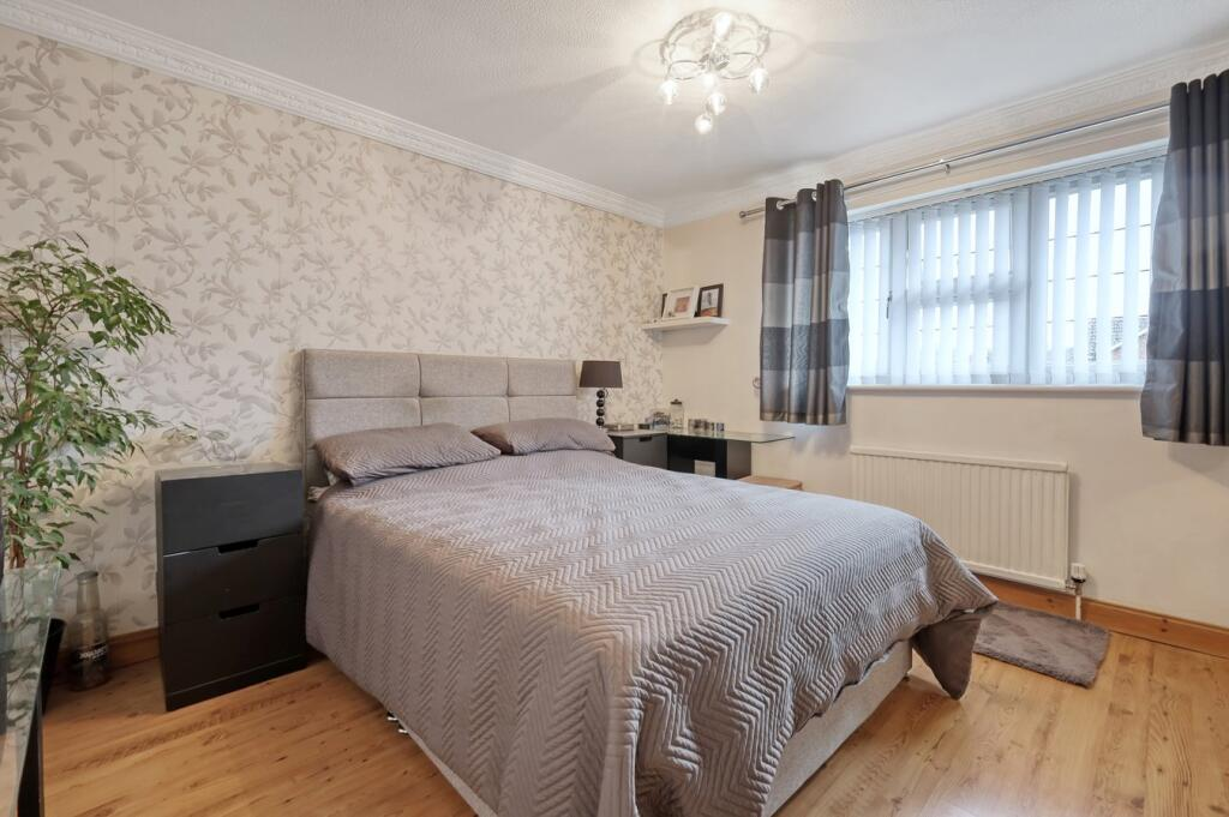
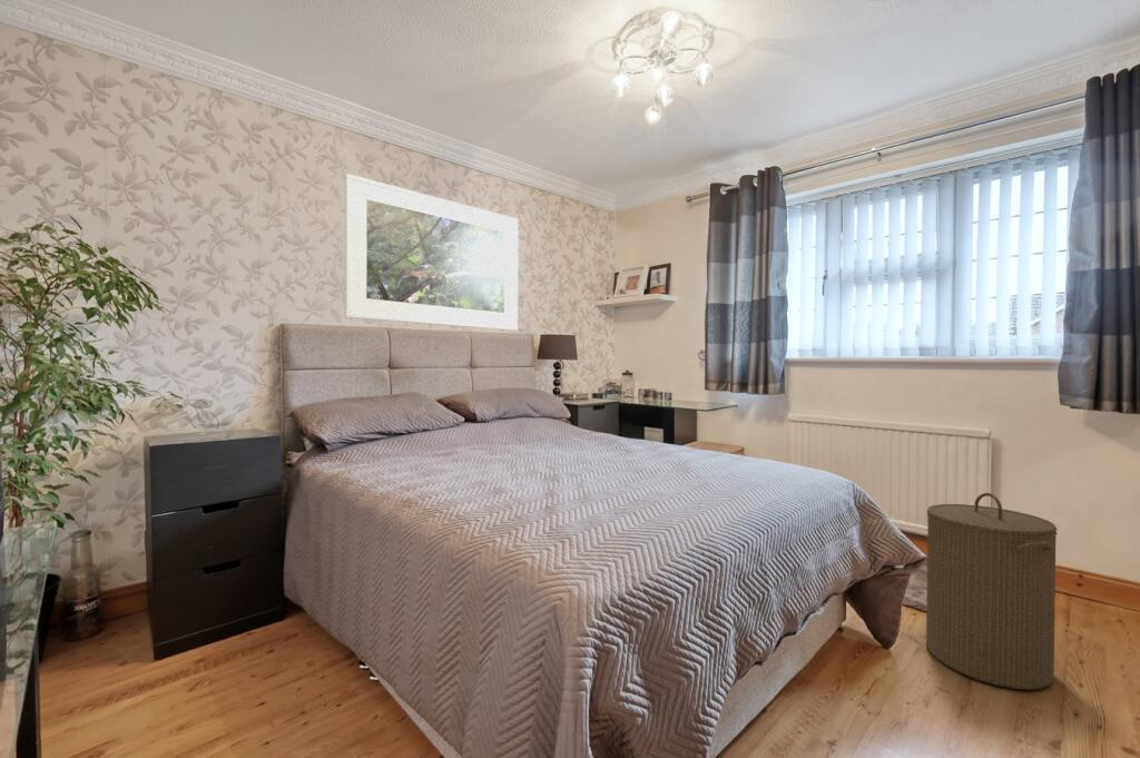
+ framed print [344,173,519,332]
+ laundry hamper [925,492,1059,691]
